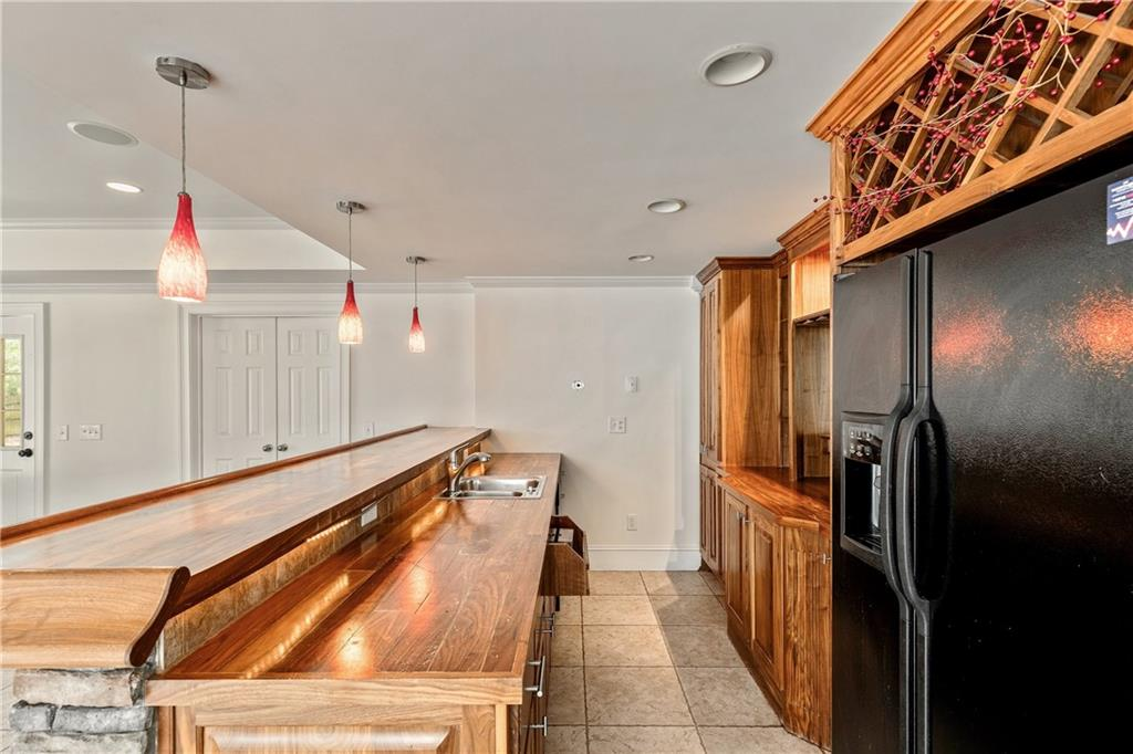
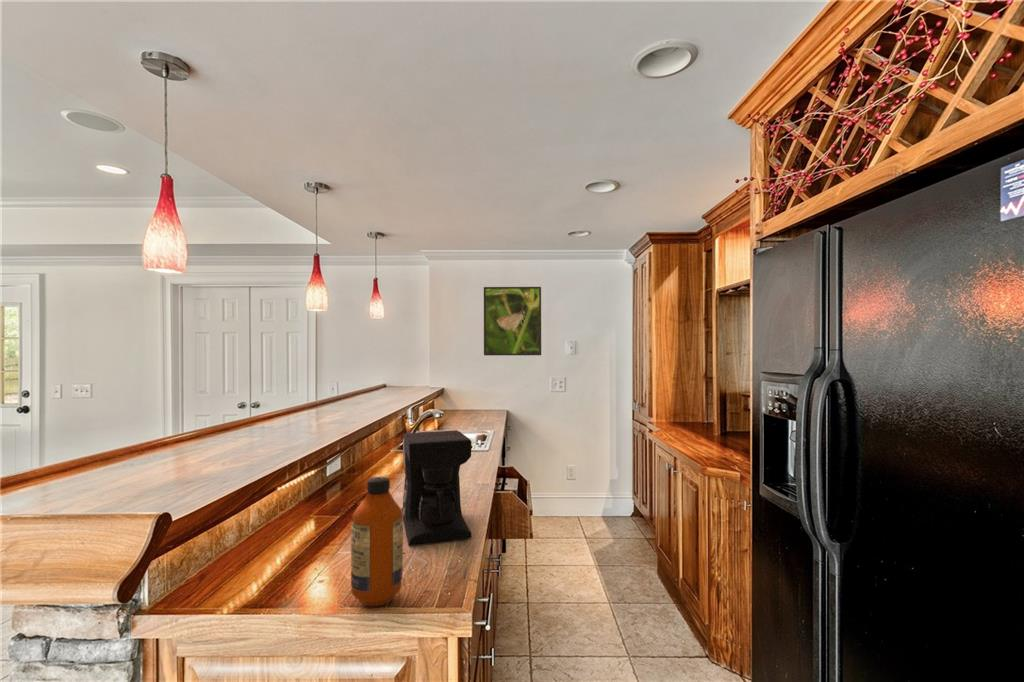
+ bottle [350,476,404,608]
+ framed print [483,286,542,356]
+ coffee maker [400,429,473,546]
